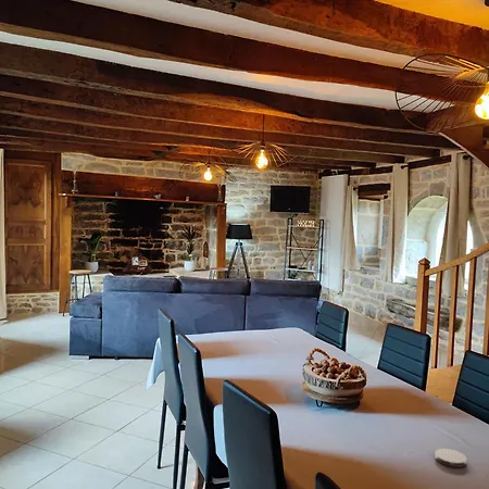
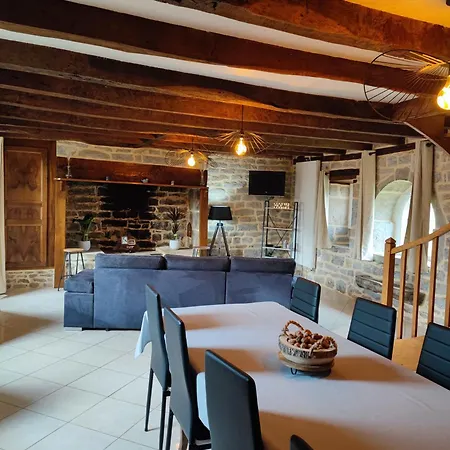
- coaster [434,448,467,468]
